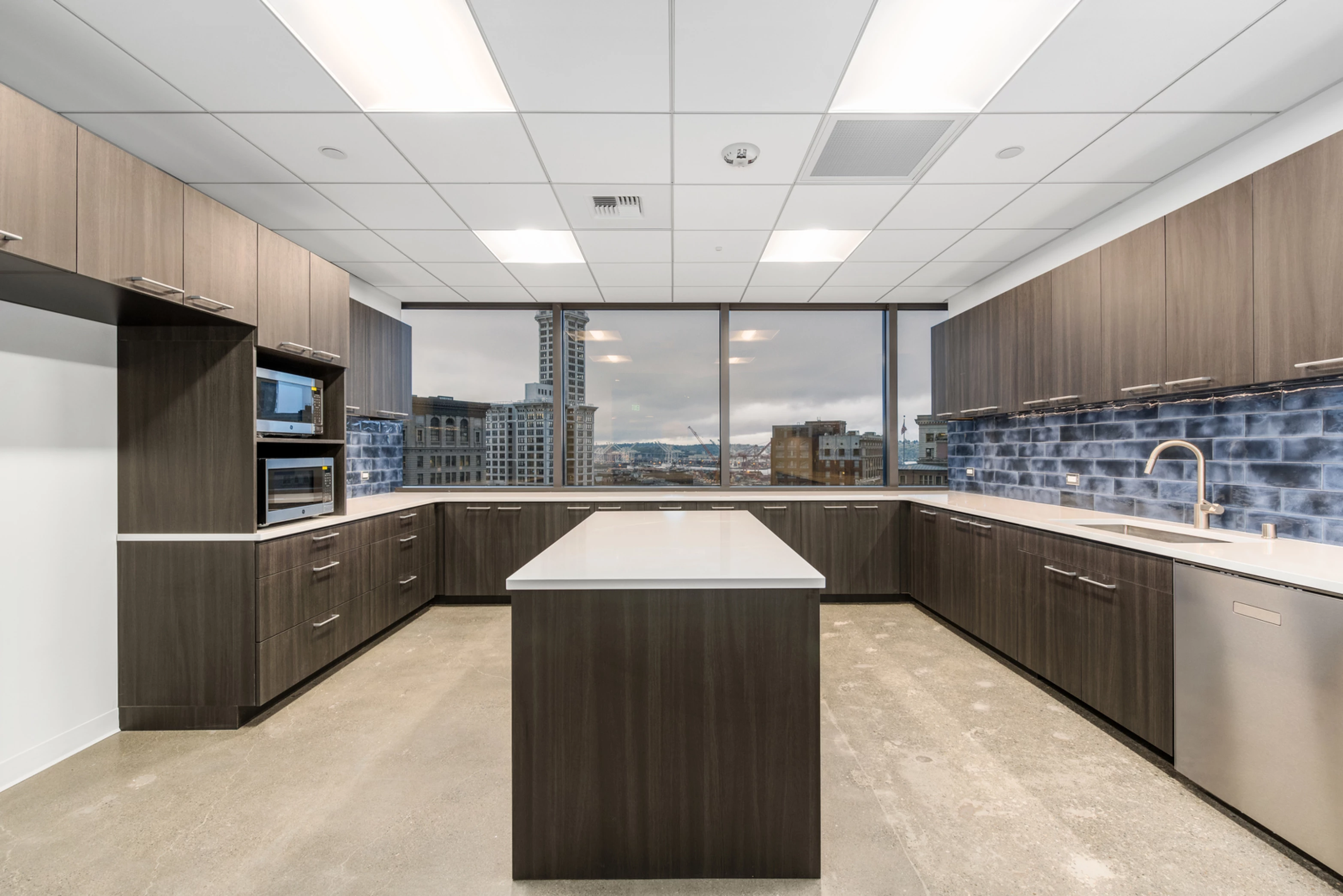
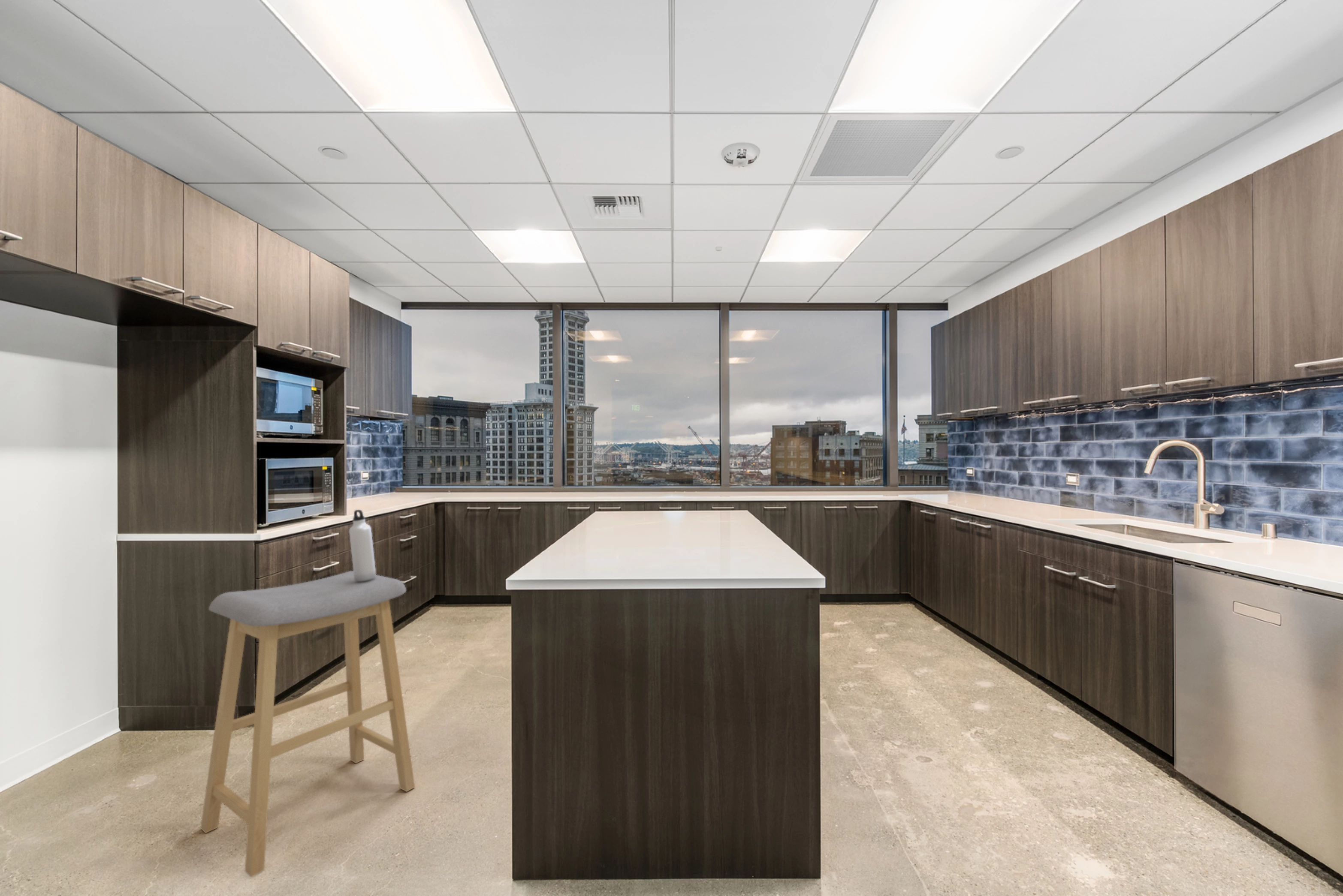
+ water bottle [349,509,377,581]
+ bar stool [200,570,415,878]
